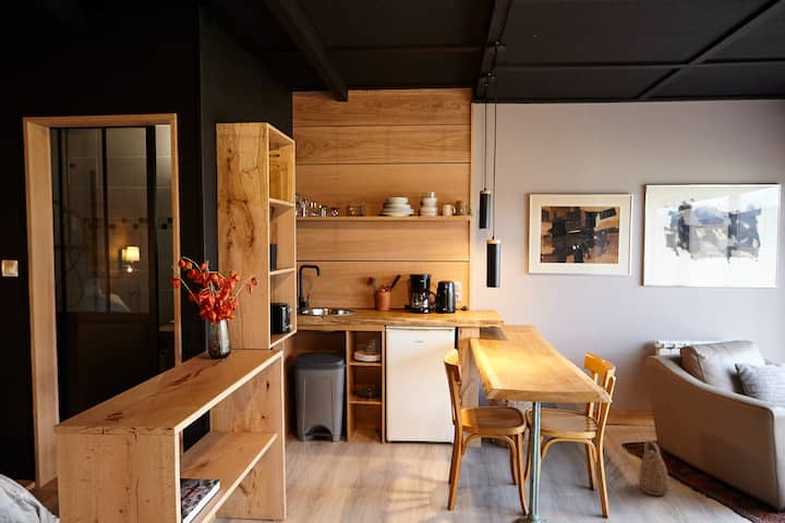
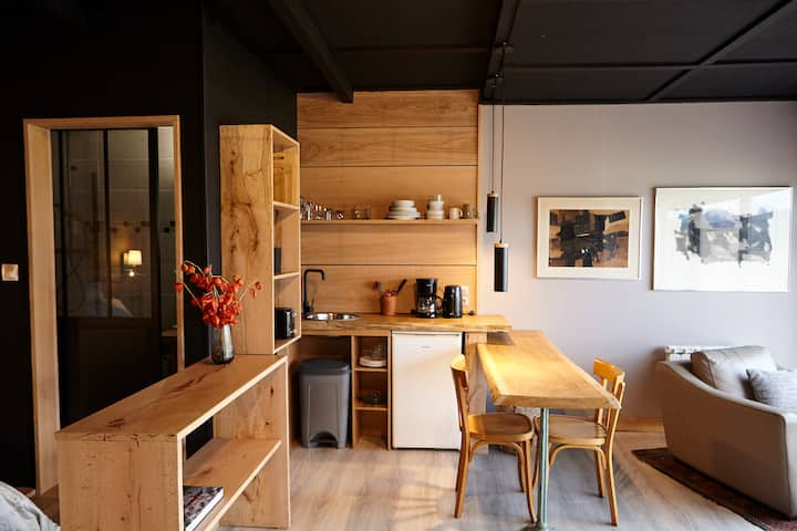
- basket [638,439,671,497]
